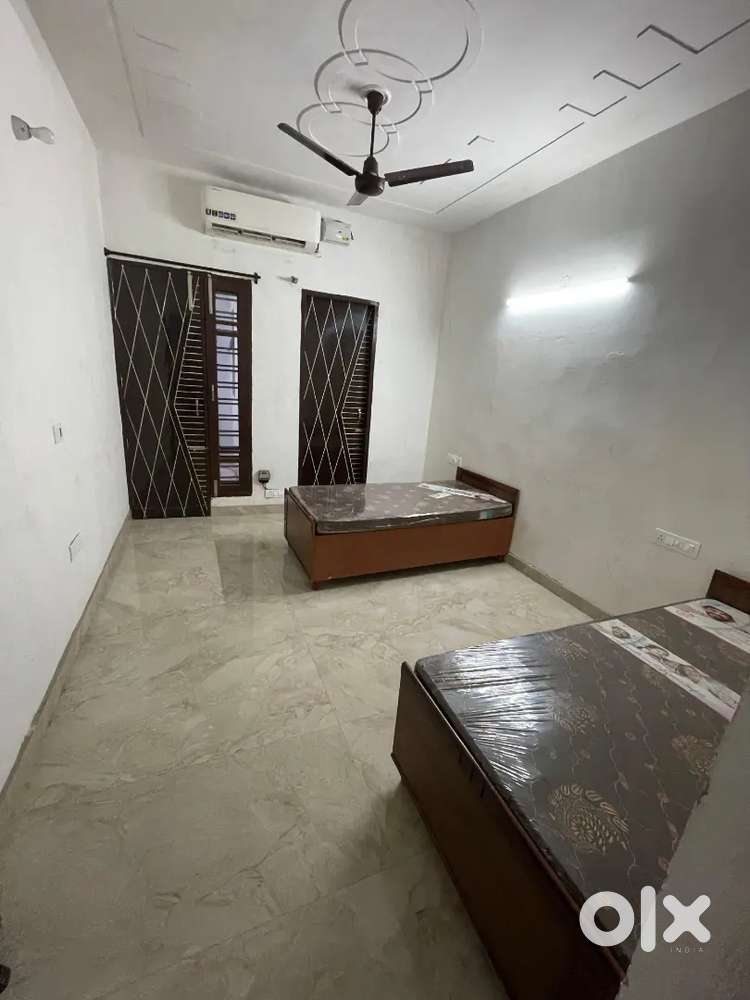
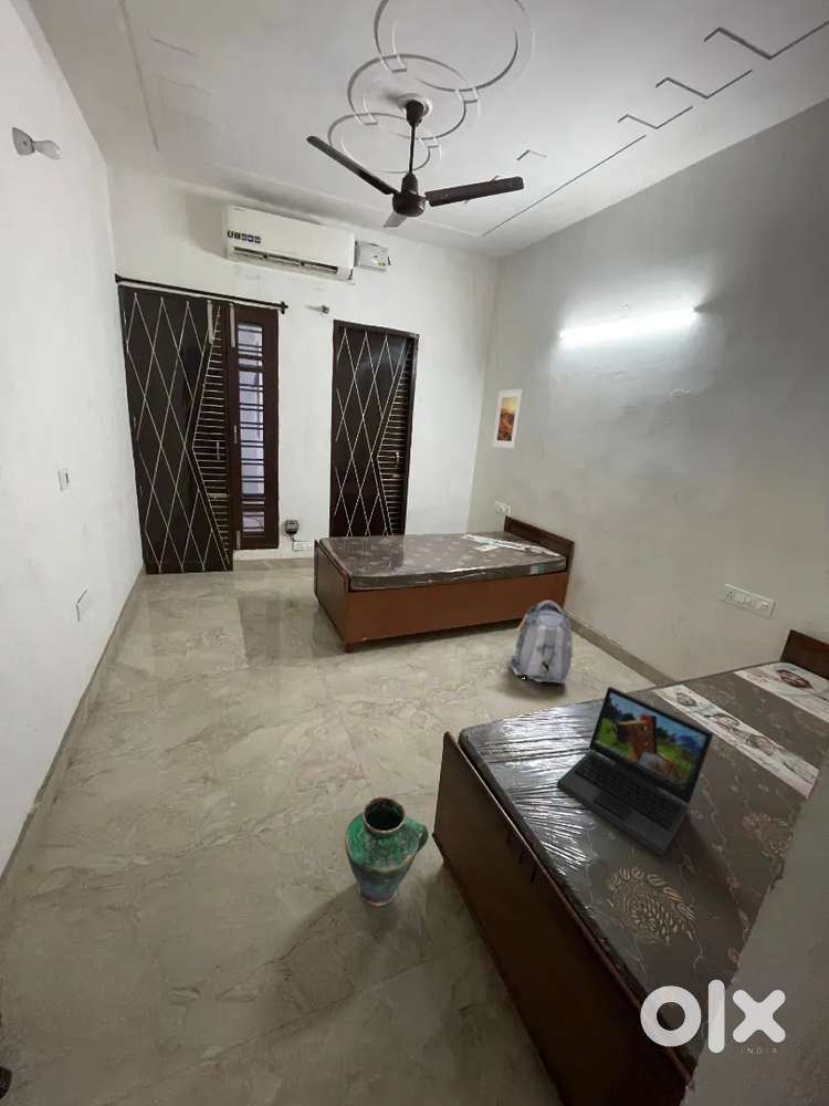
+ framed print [491,387,525,450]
+ vase [344,796,430,907]
+ laptop [556,686,714,857]
+ backpack [510,599,574,685]
